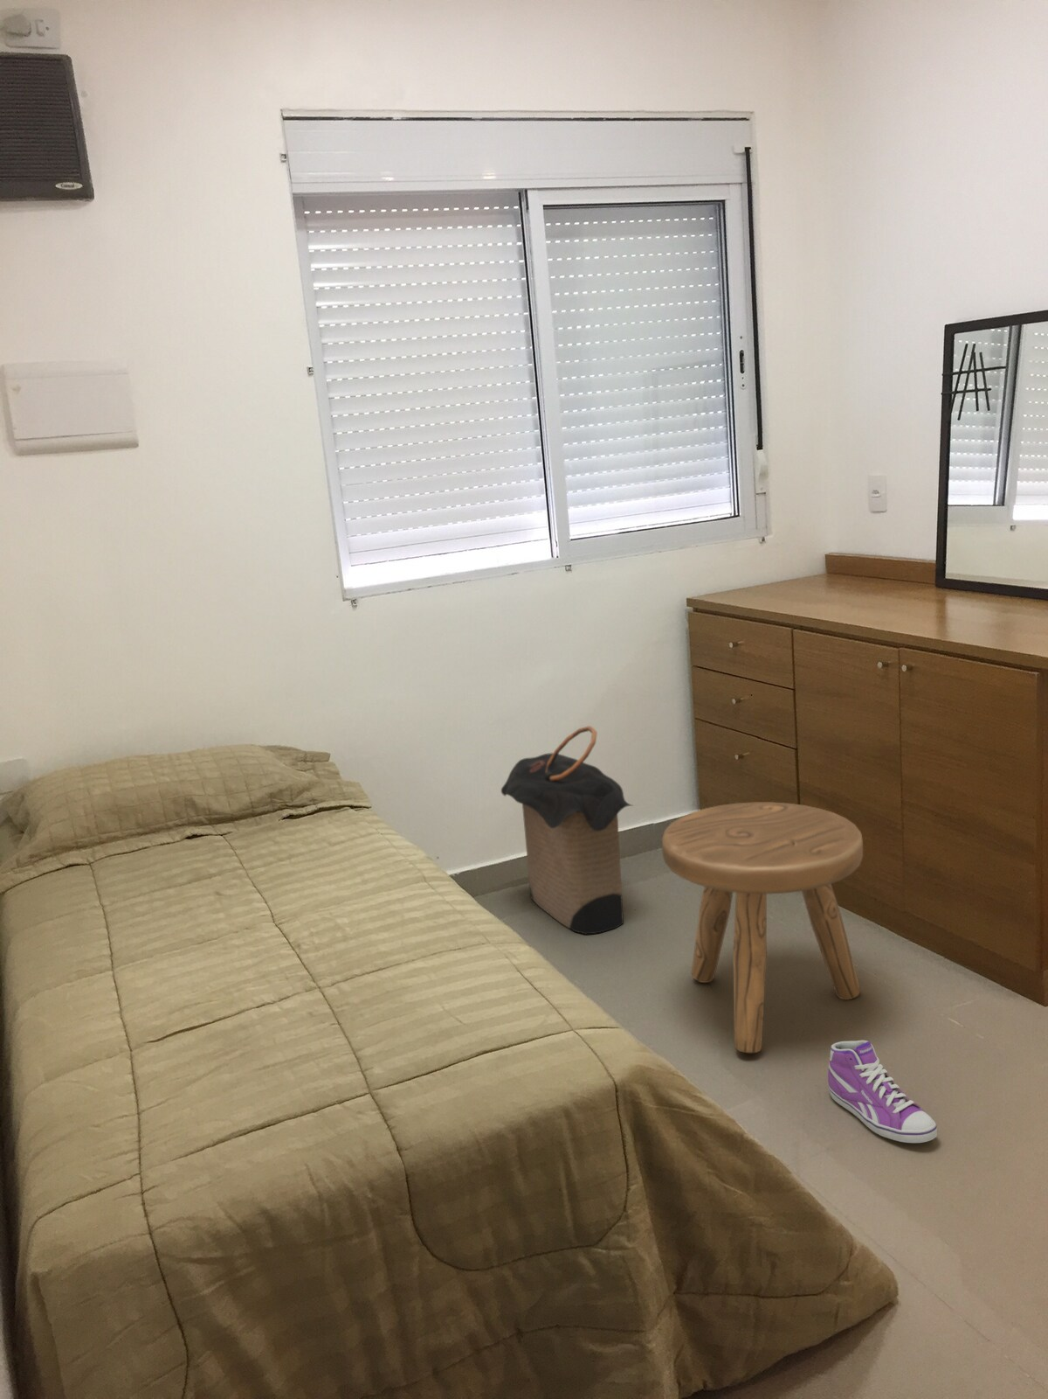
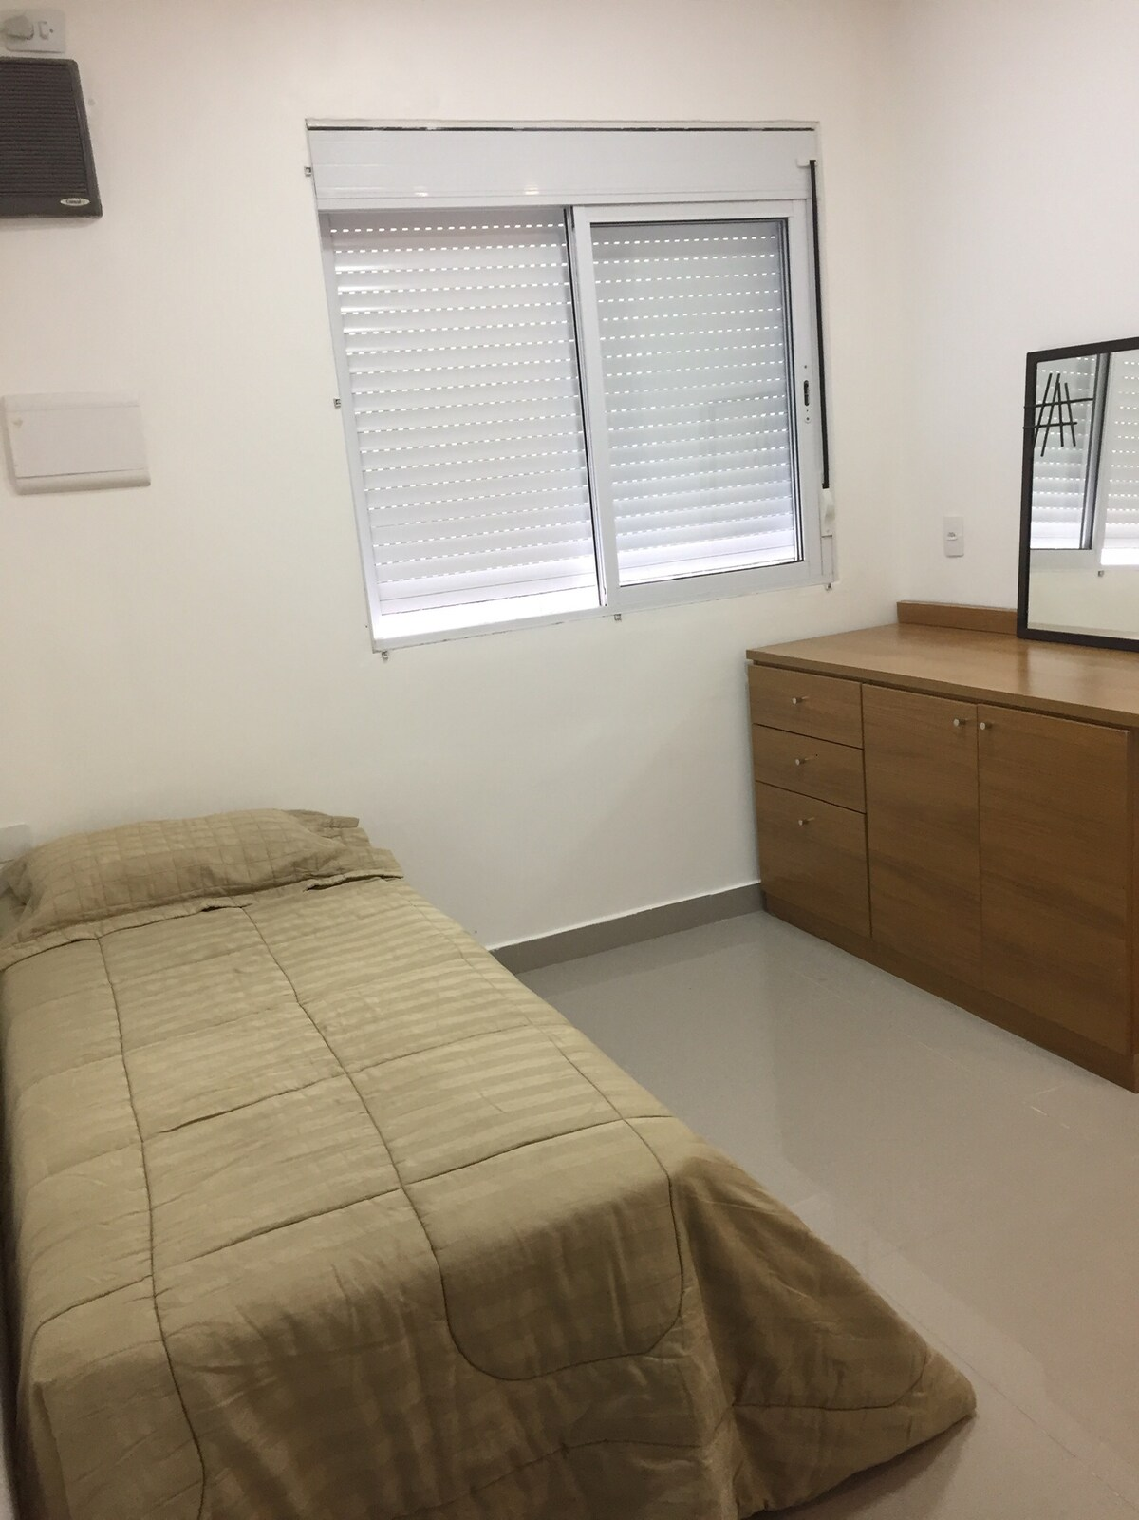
- sneaker [827,1040,938,1143]
- stool [662,802,864,1053]
- laundry hamper [501,725,633,935]
